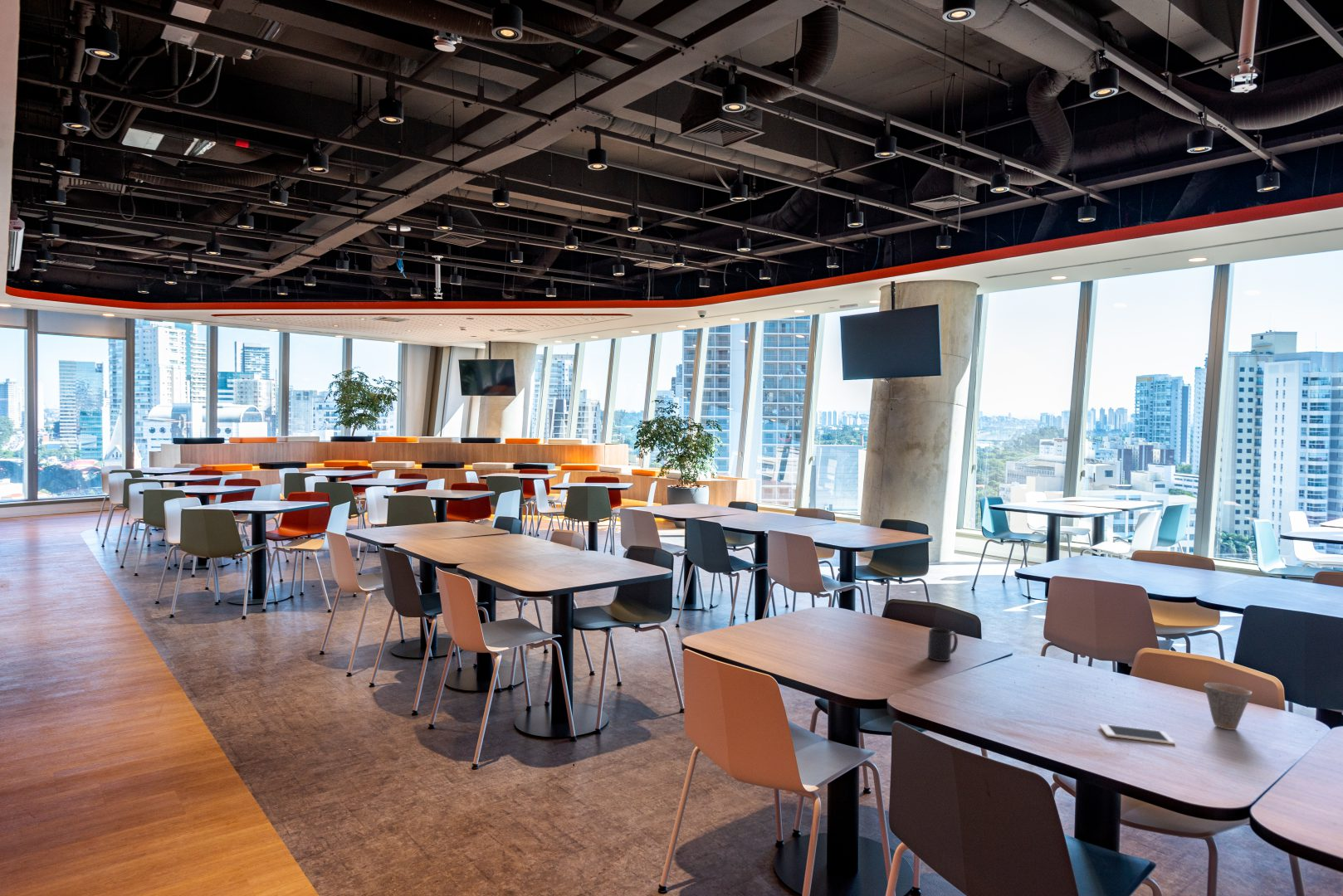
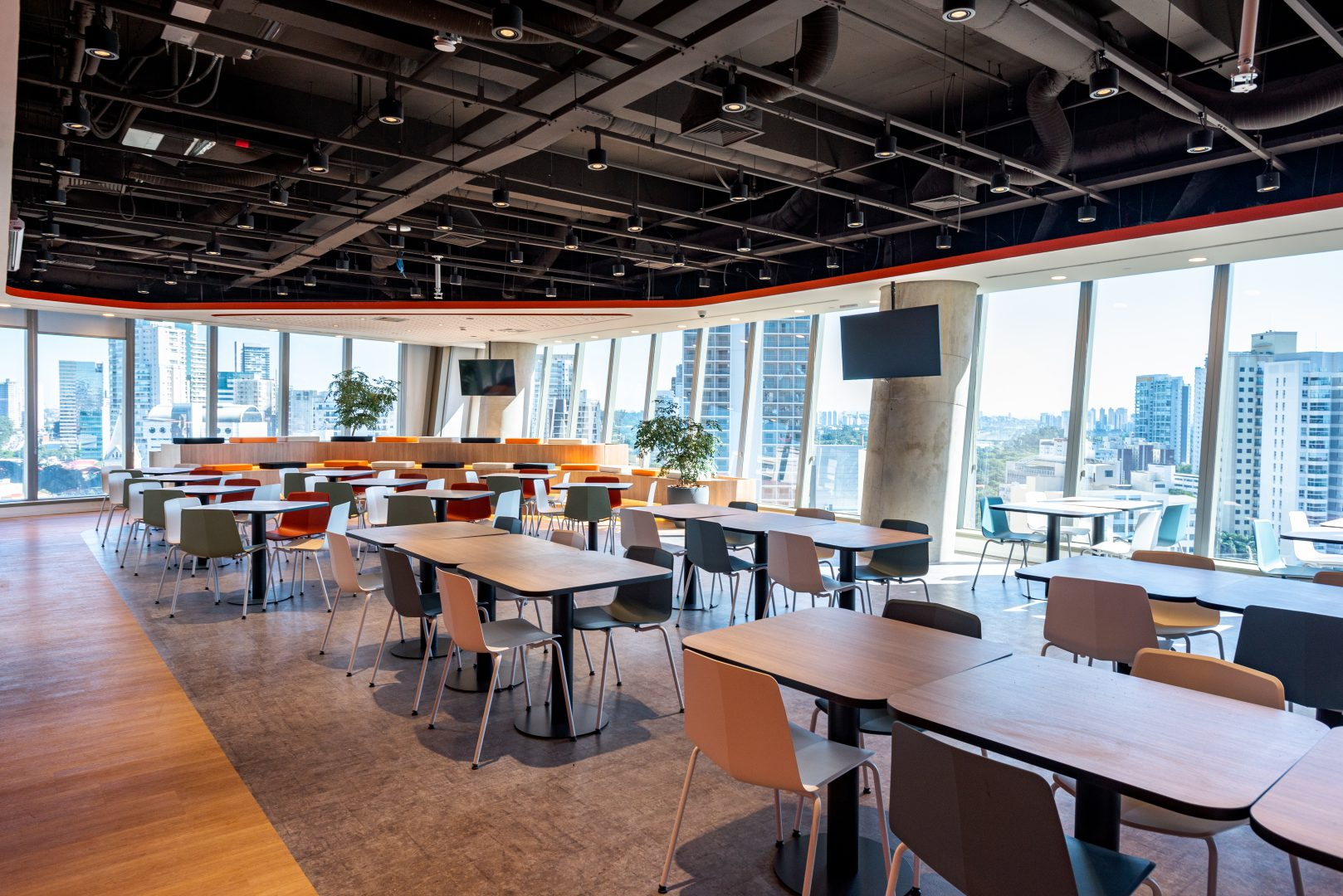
- cell phone [1098,723,1176,745]
- cup [1204,682,1253,731]
- mug [927,627,959,662]
